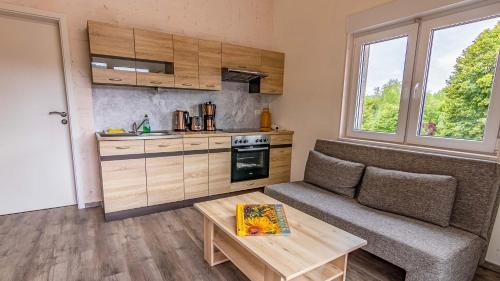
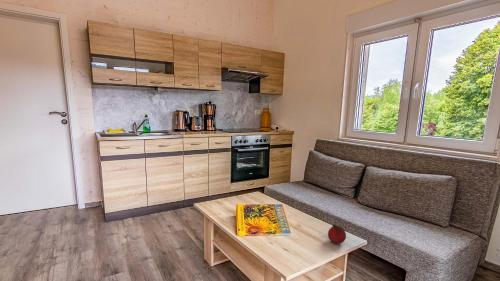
+ fruit [327,224,347,245]
